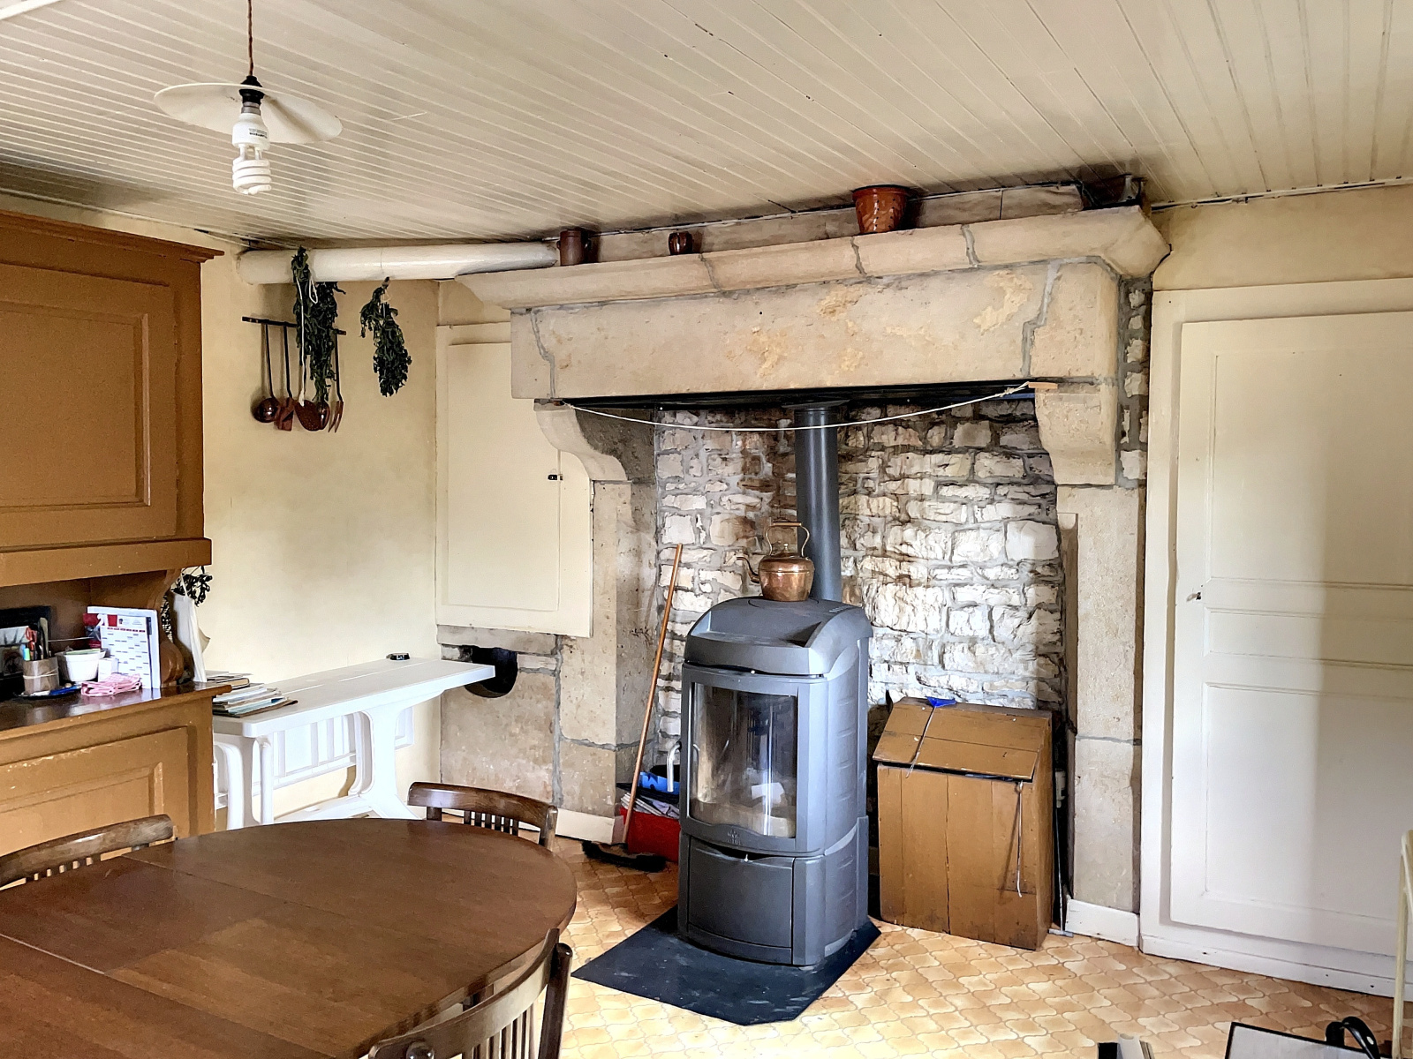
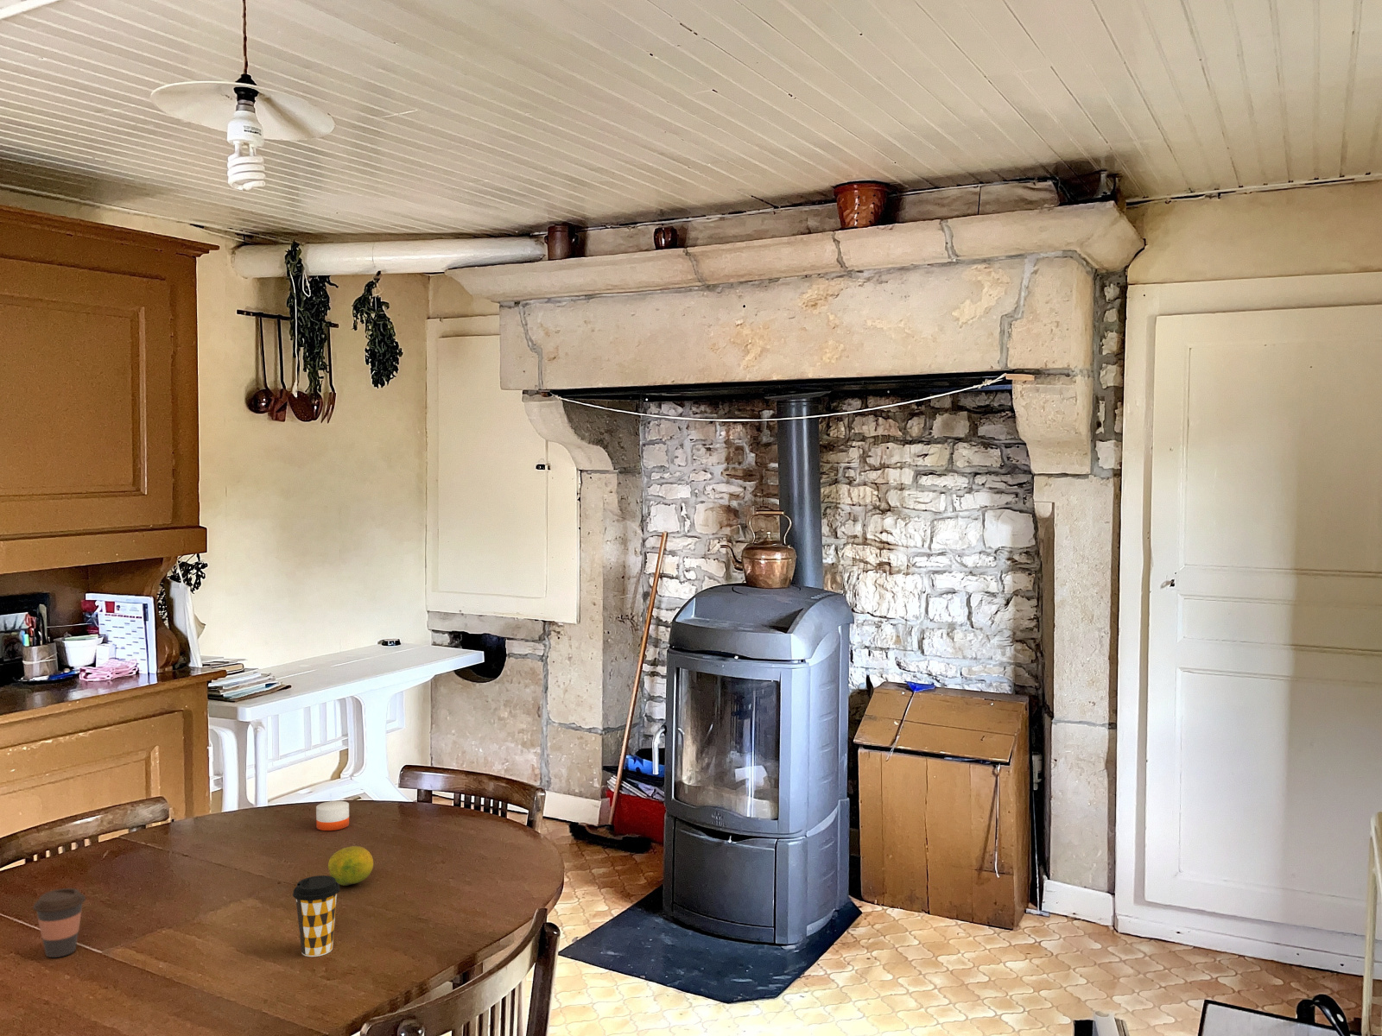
+ candle [316,793,349,831]
+ fruit [328,846,374,887]
+ coffee cup [292,875,342,958]
+ coffee cup [32,888,86,959]
